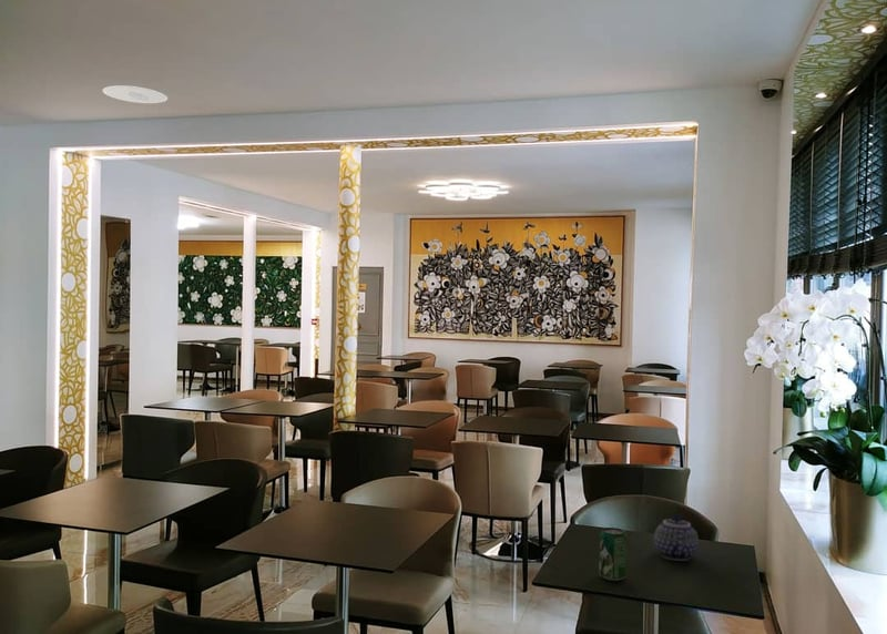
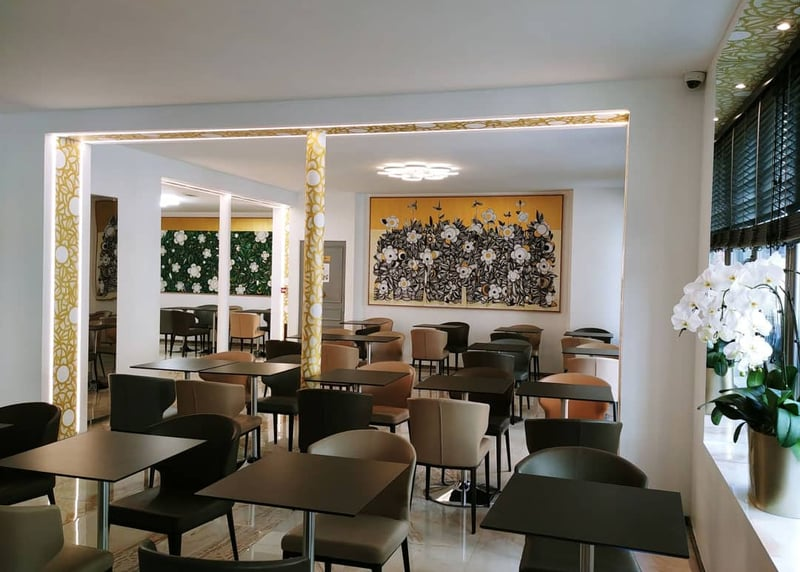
- teapot [653,513,700,562]
- beverage can [599,526,628,582]
- recessed light [102,84,169,104]
